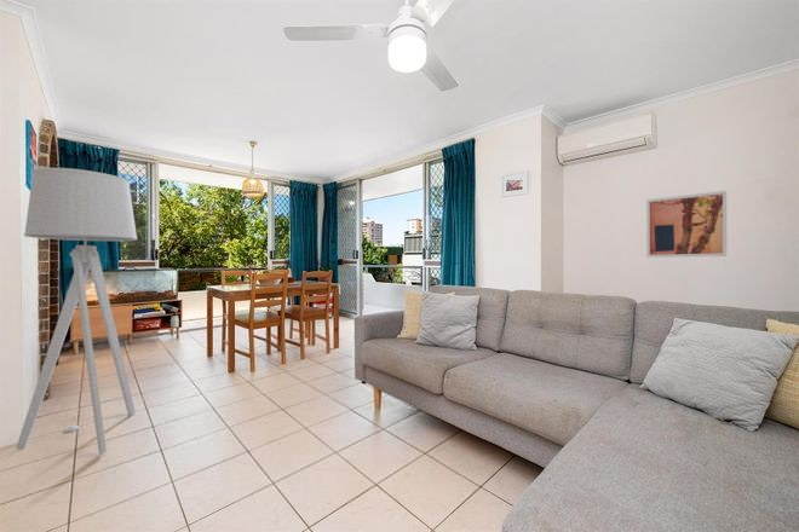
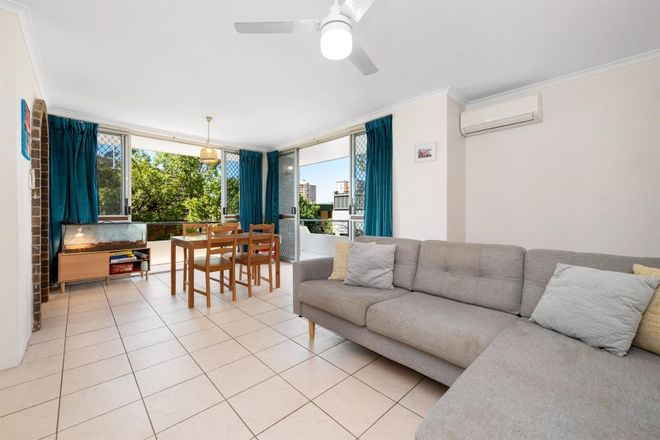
- wall art [645,190,728,259]
- floor lamp [15,167,138,455]
